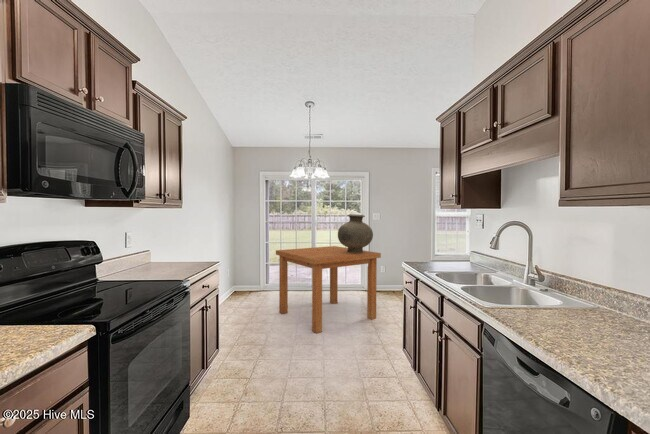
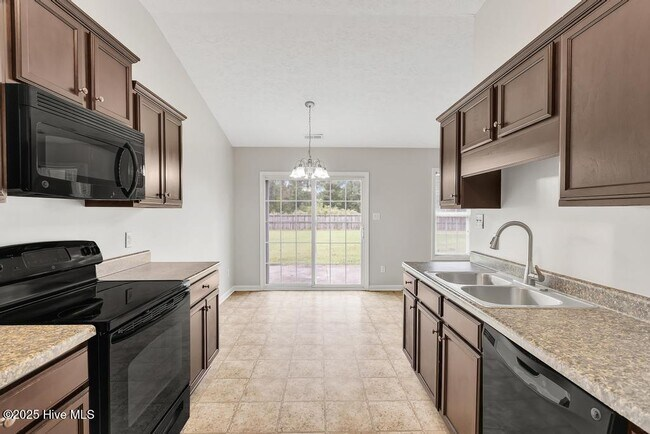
- ceramic pot [337,213,374,253]
- dining table [275,245,382,334]
